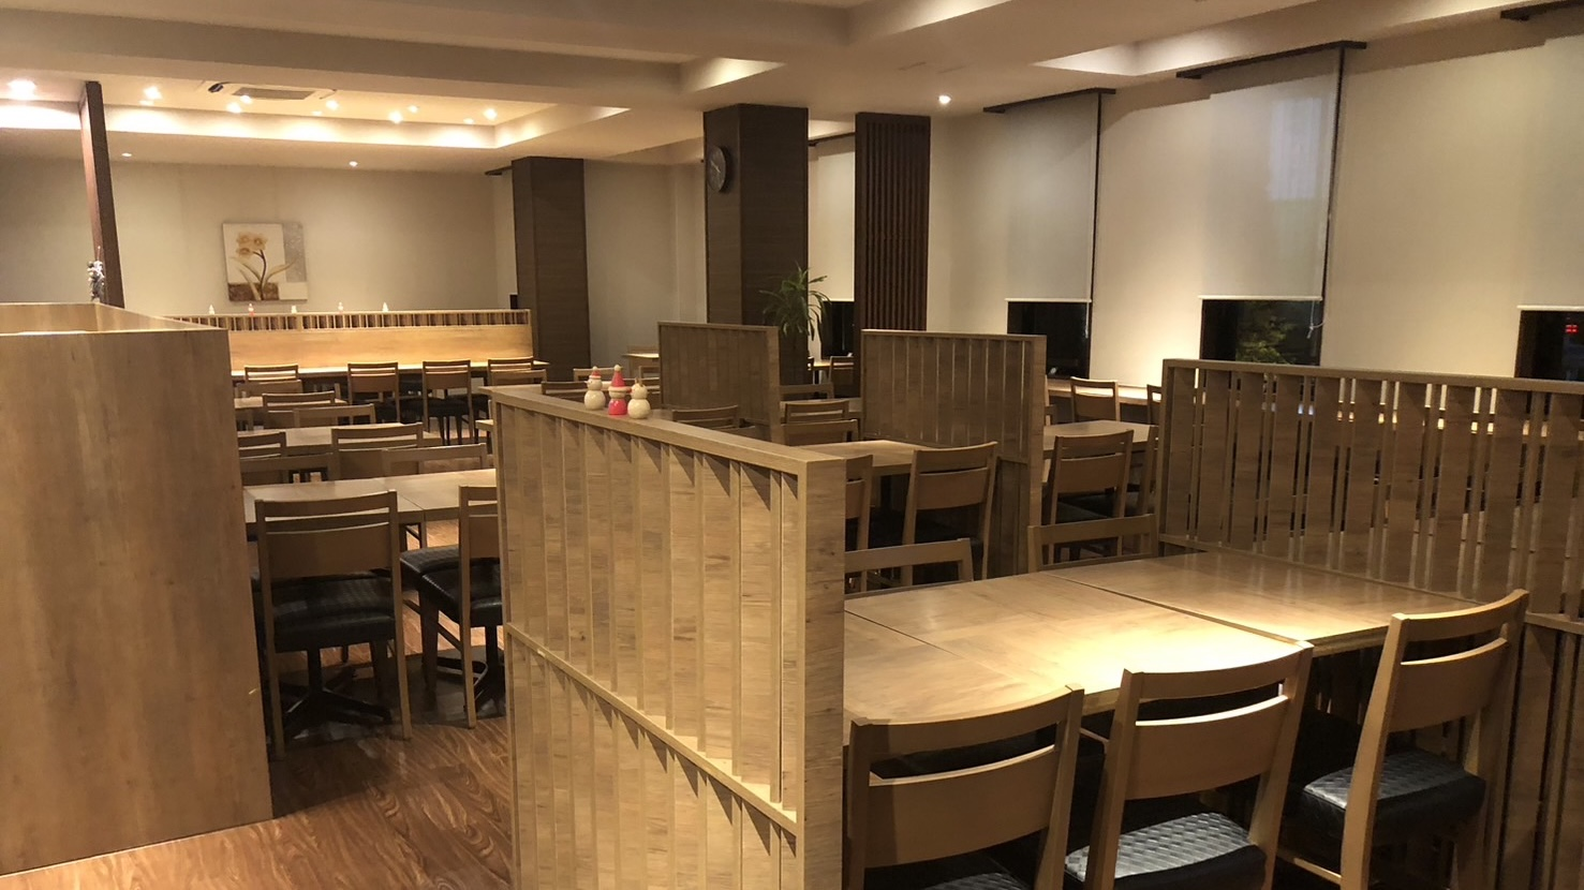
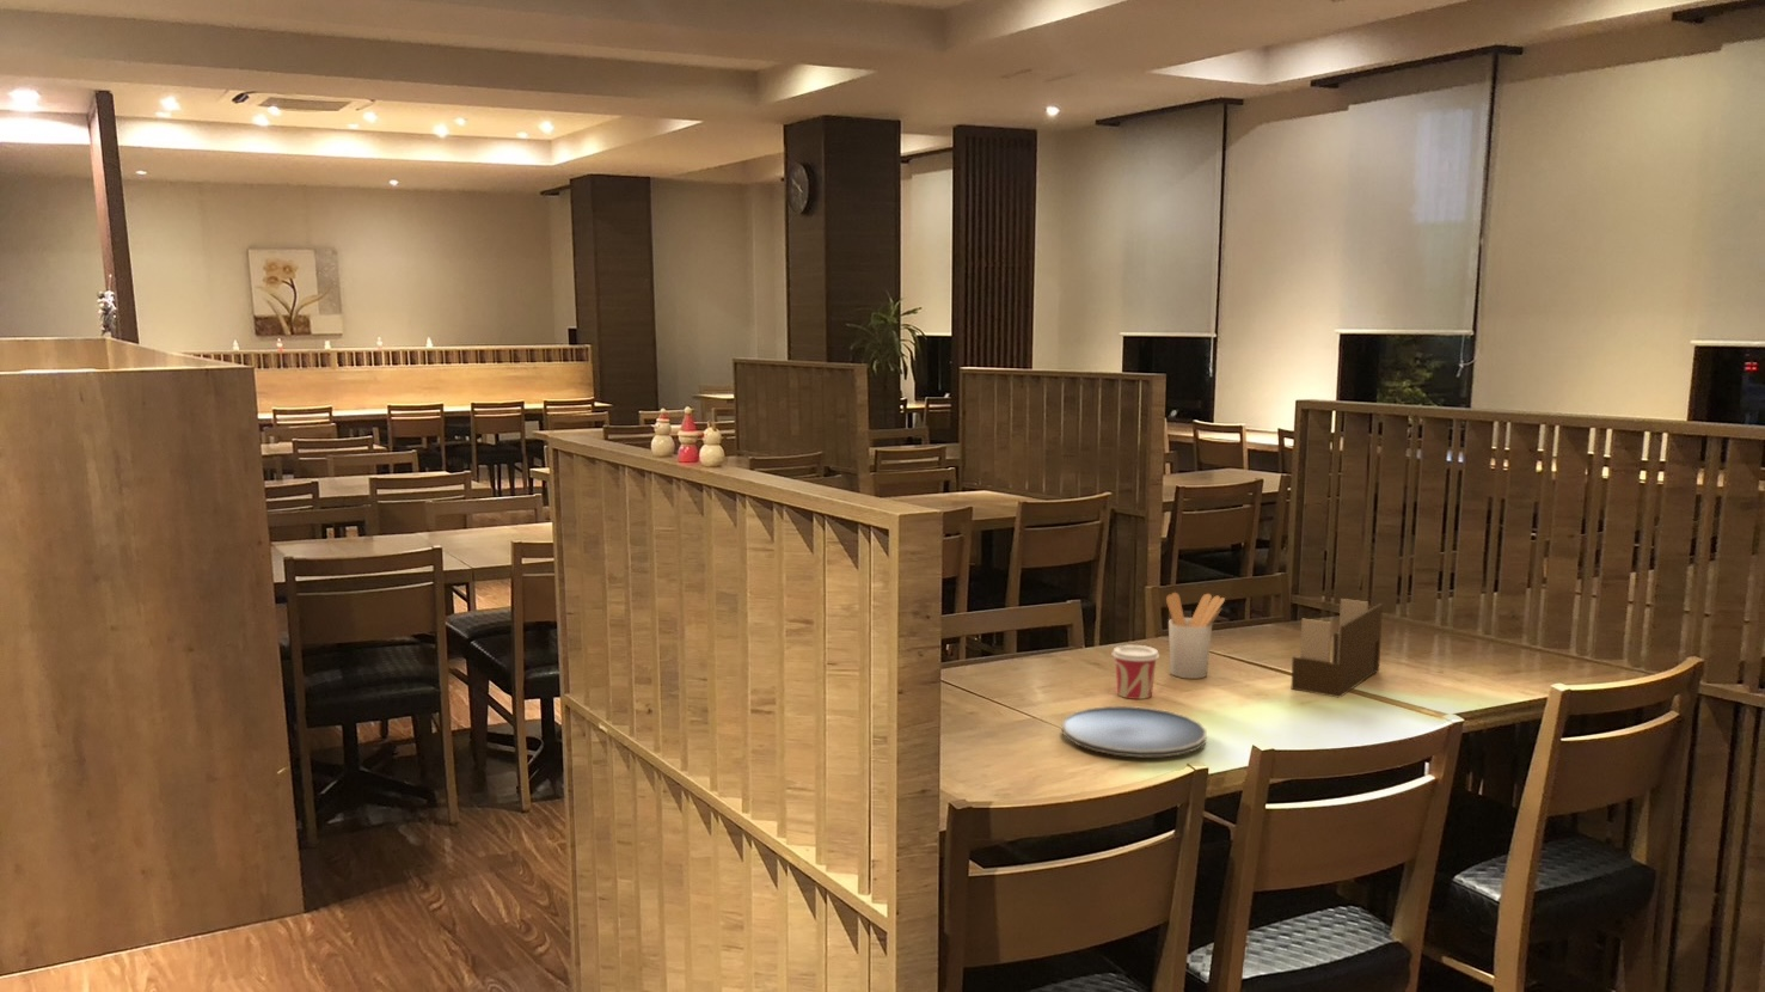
+ cup [1112,644,1160,701]
+ utensil holder [1165,592,1226,680]
+ plate [1061,705,1209,758]
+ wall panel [1291,598,1384,700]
